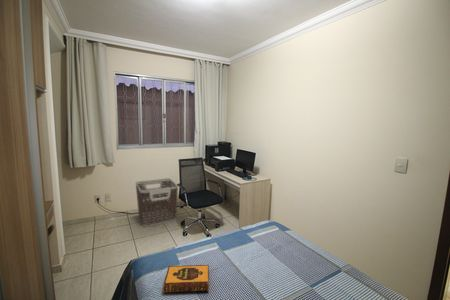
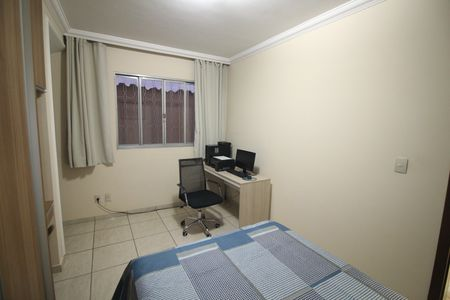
- clothes hamper [135,177,179,228]
- hardback book [162,264,210,294]
